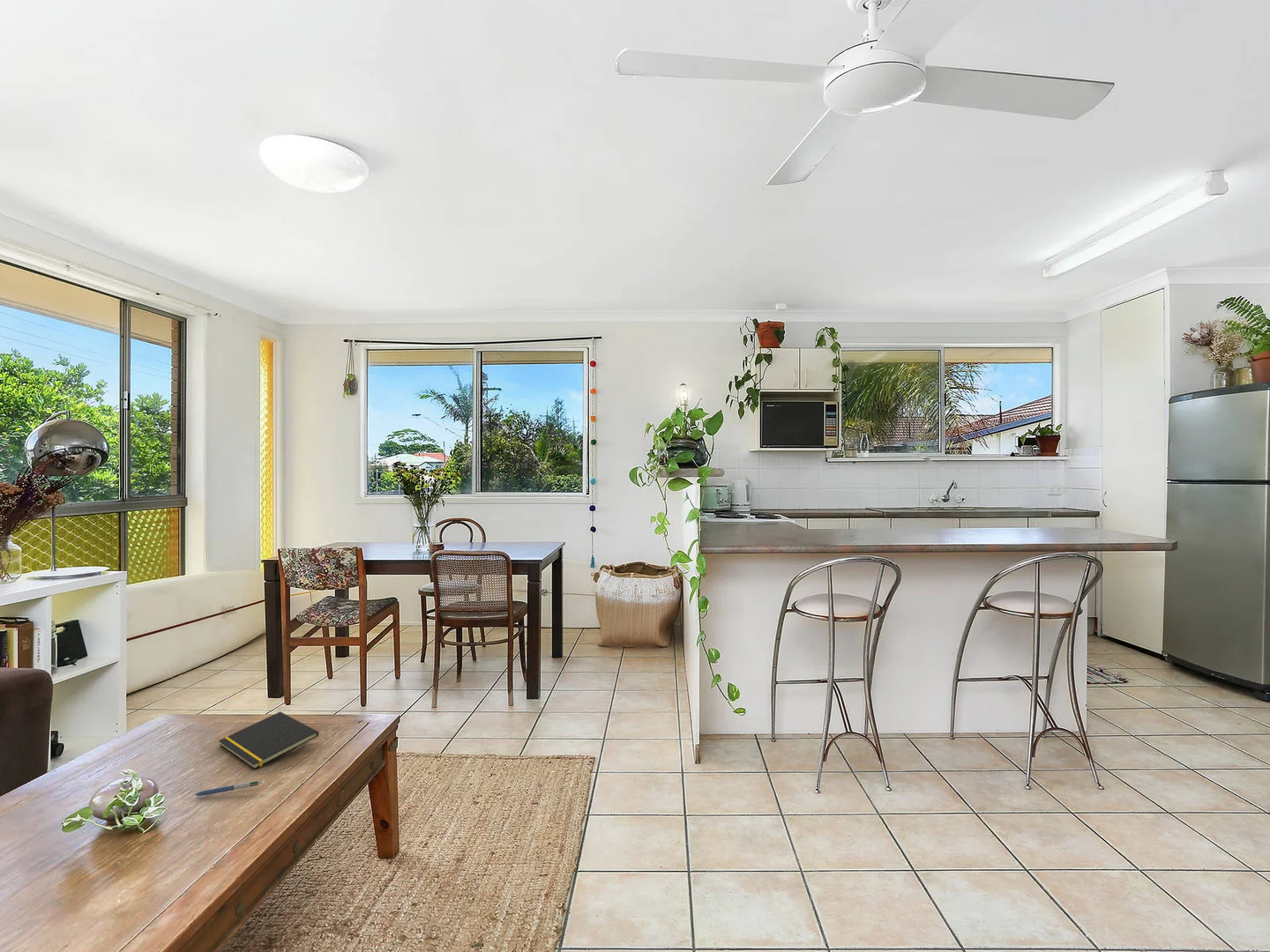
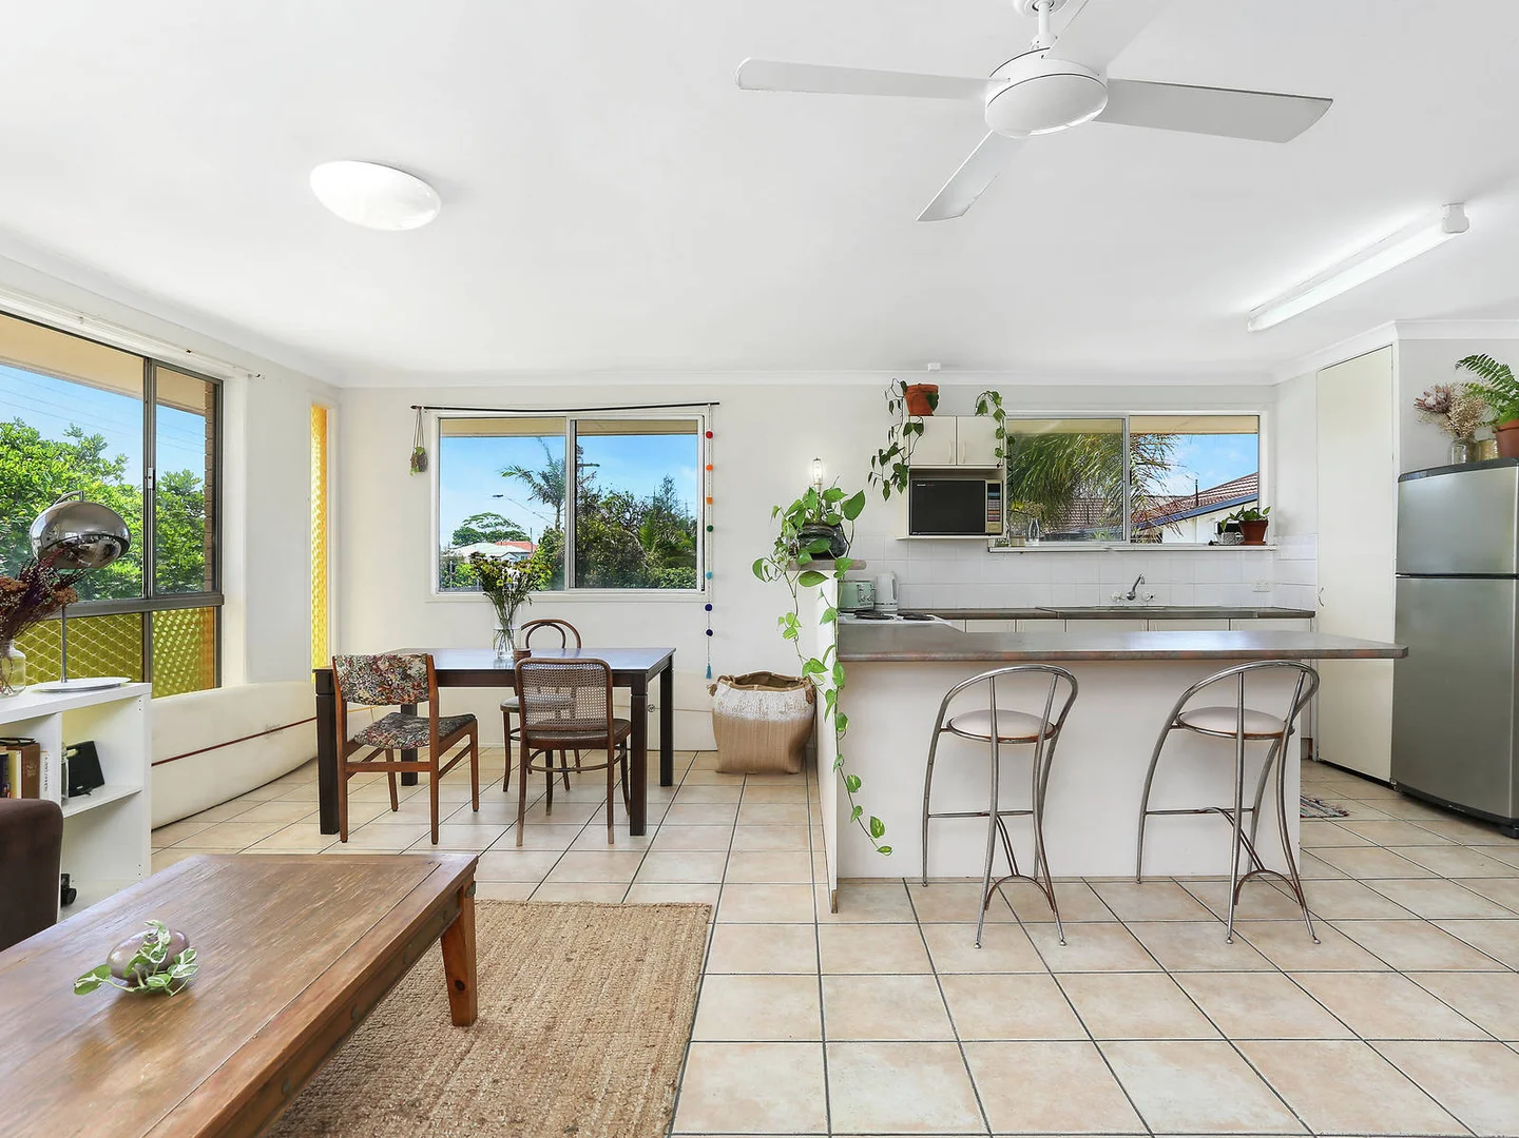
- notepad [218,710,319,770]
- pen [194,780,263,797]
